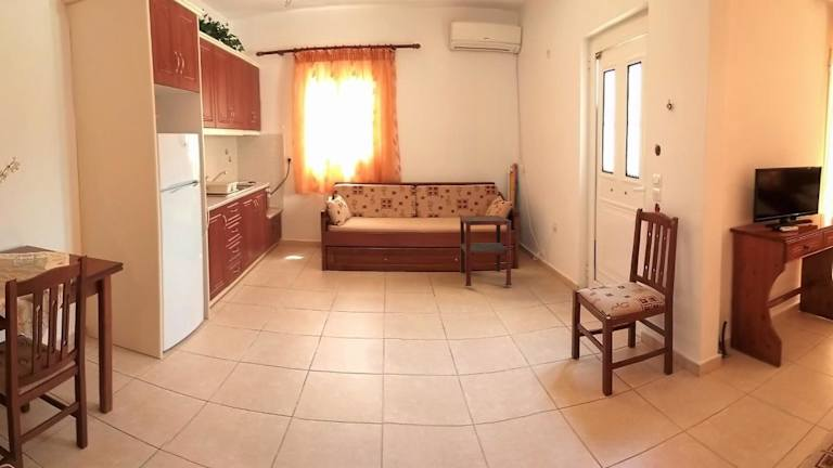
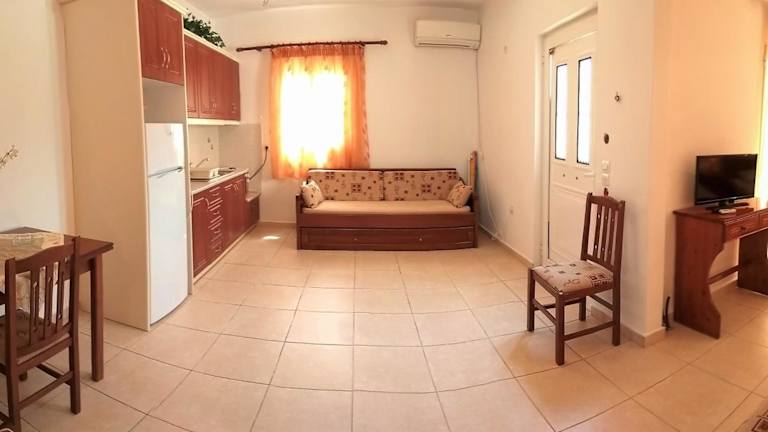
- side table [459,214,513,287]
